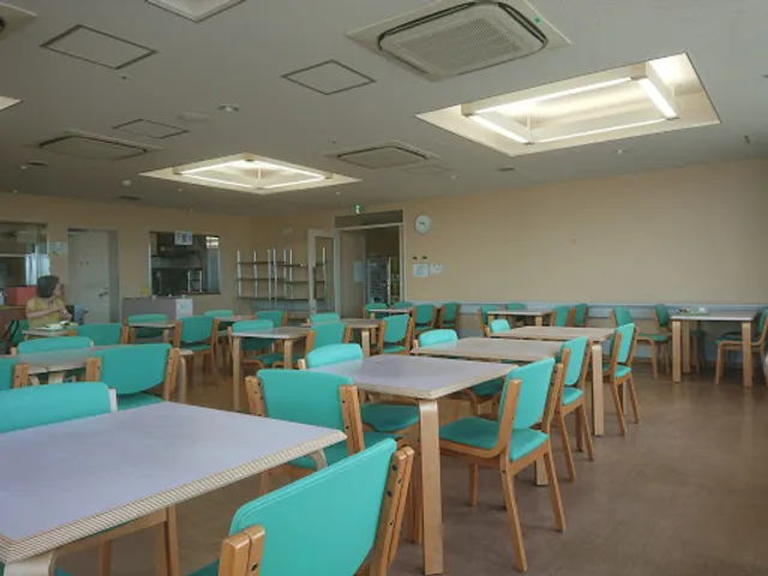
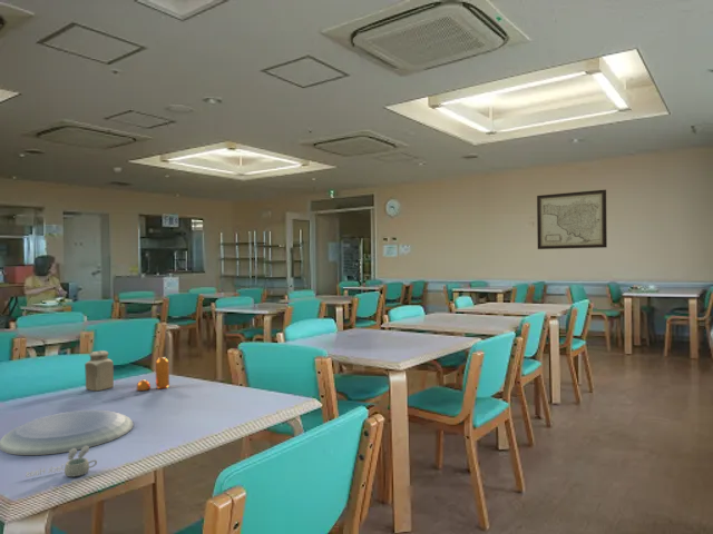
+ salt shaker [84,349,115,392]
+ plate [0,409,134,456]
+ pepper shaker [136,356,170,392]
+ cup [25,446,98,478]
+ wall art [536,189,608,250]
